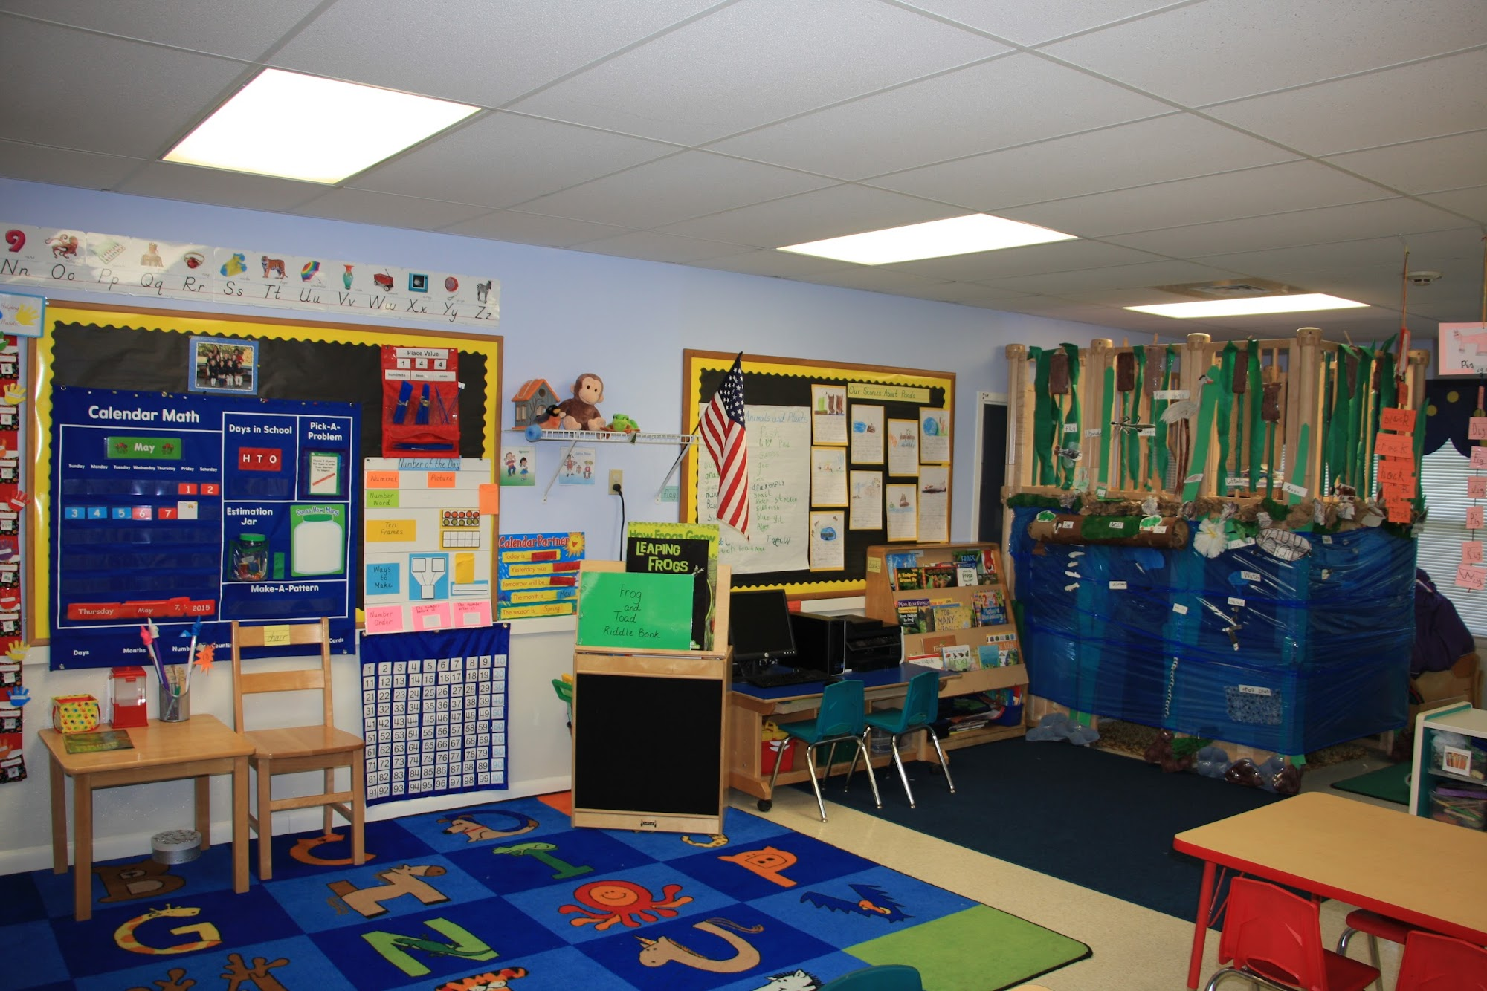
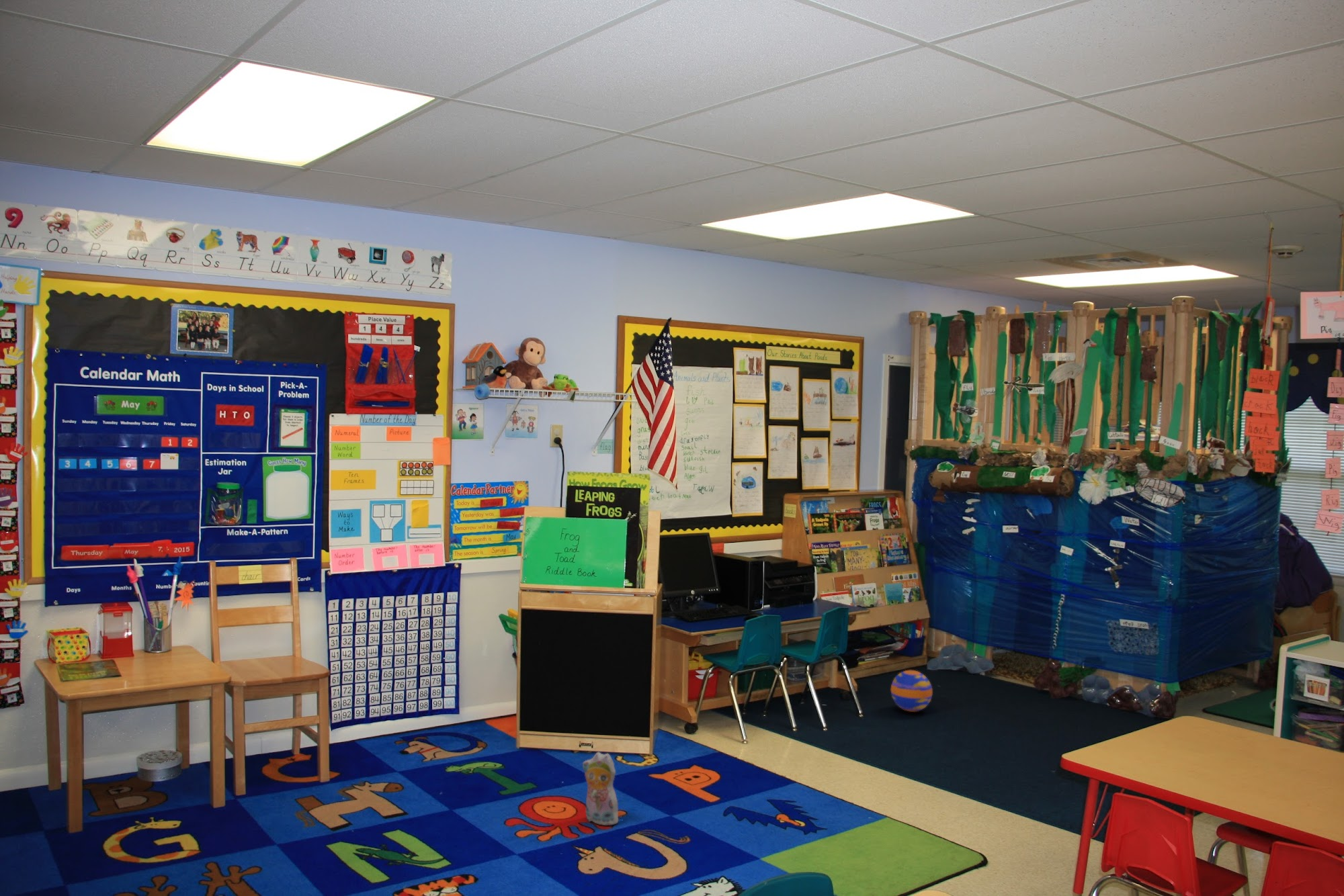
+ plush toy [582,752,619,826]
+ ball [890,670,933,713]
